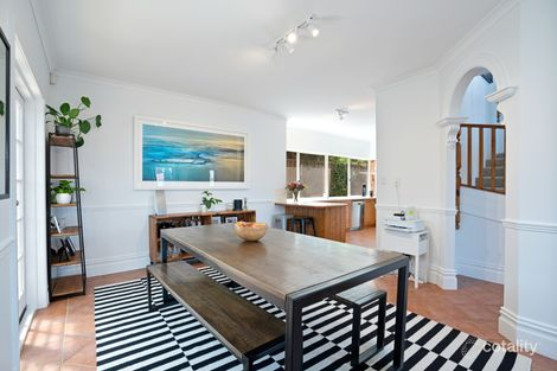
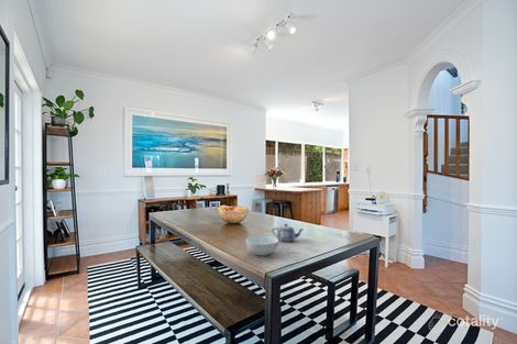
+ cereal bowl [245,235,279,256]
+ teapot [271,223,305,243]
